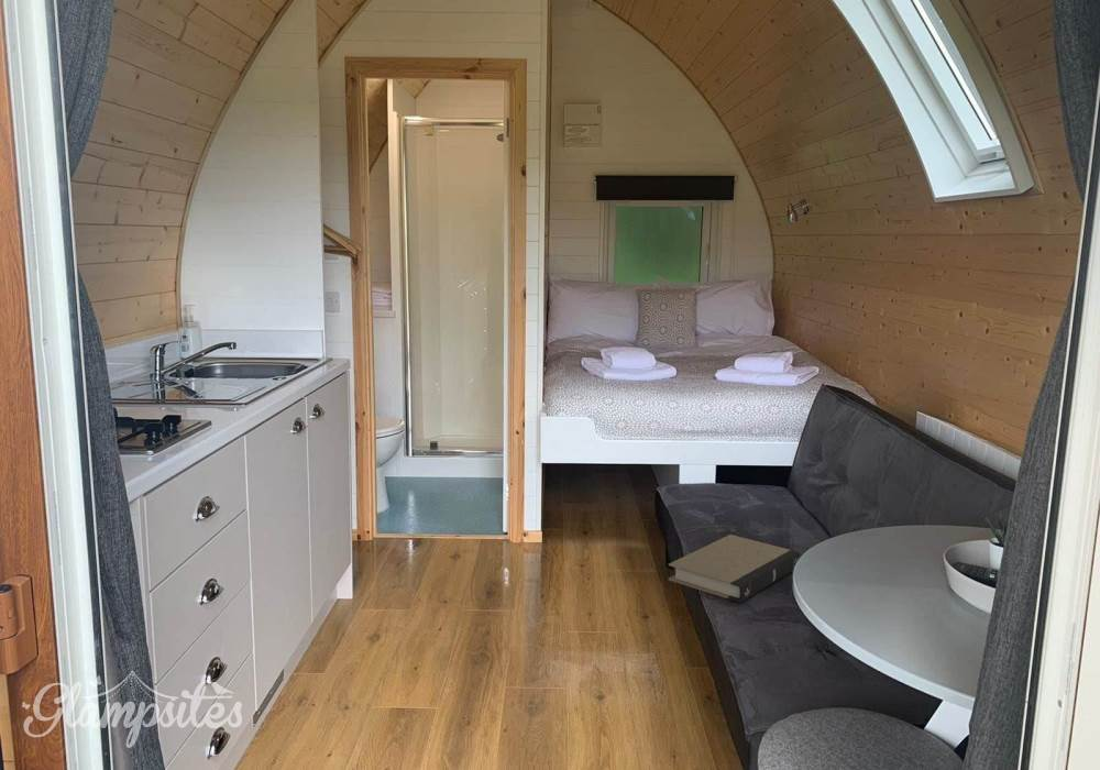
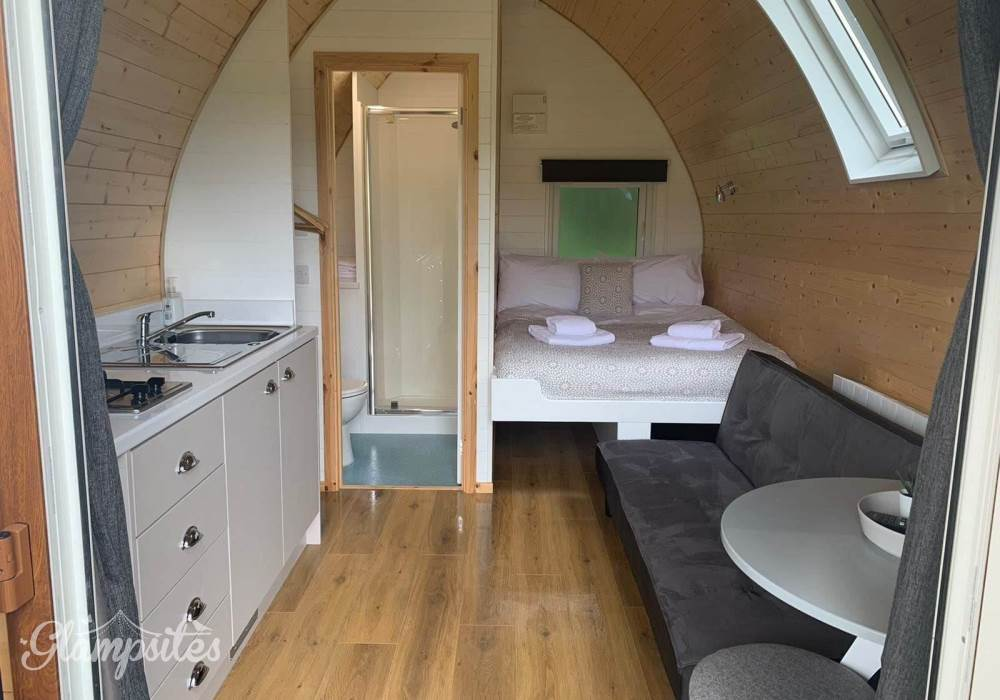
- book [668,534,801,604]
